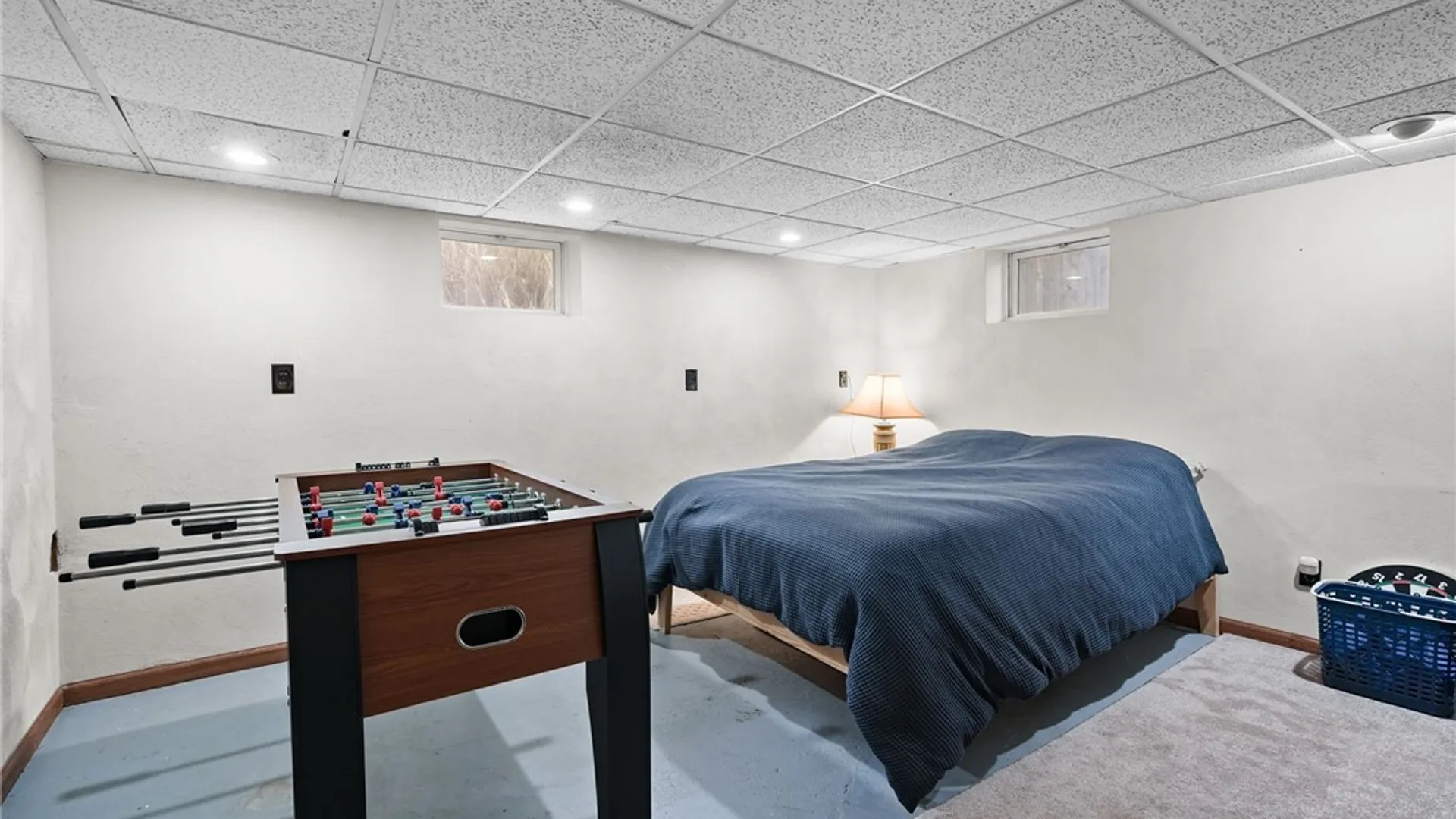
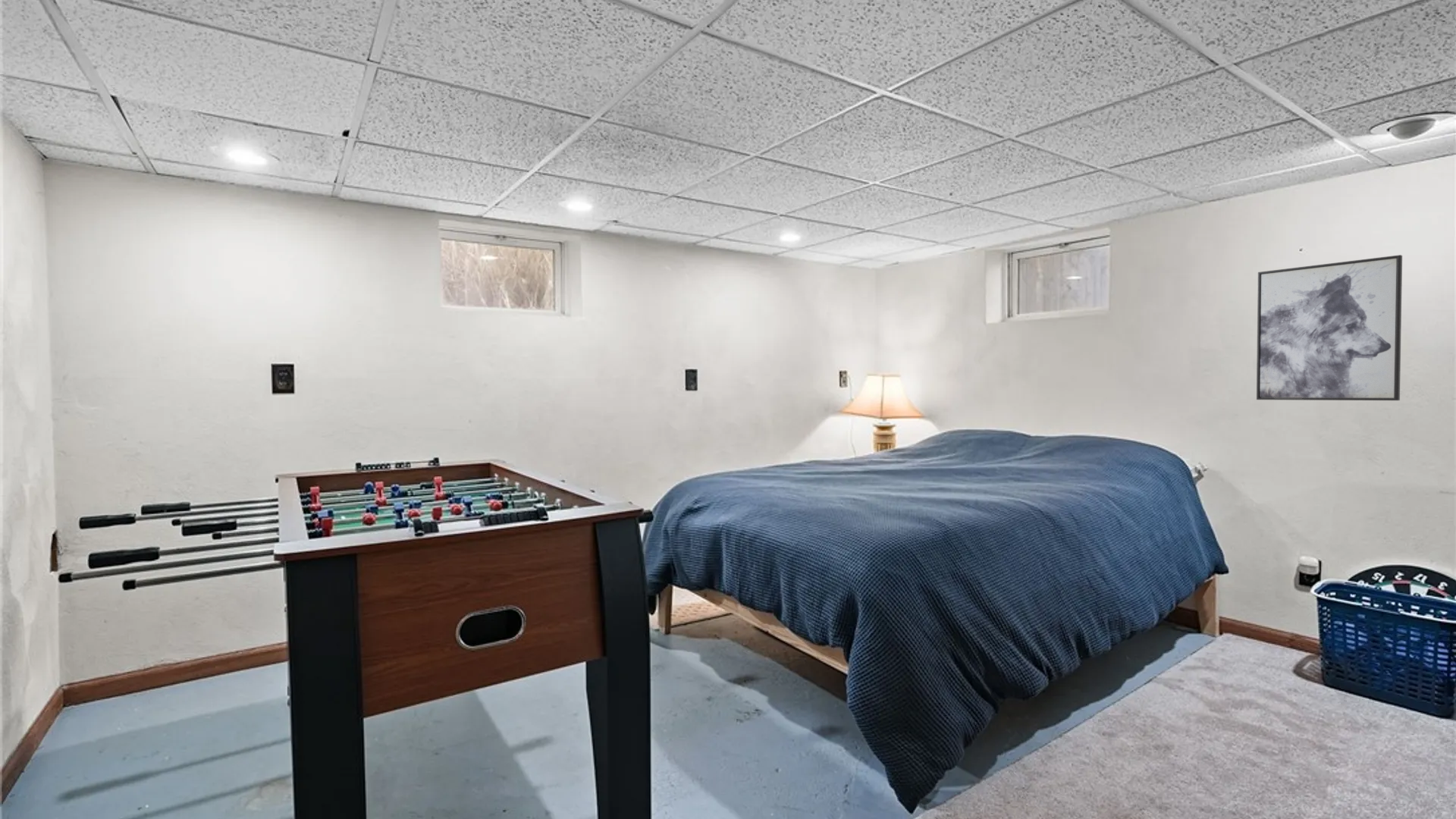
+ wall art [1256,254,1403,401]
